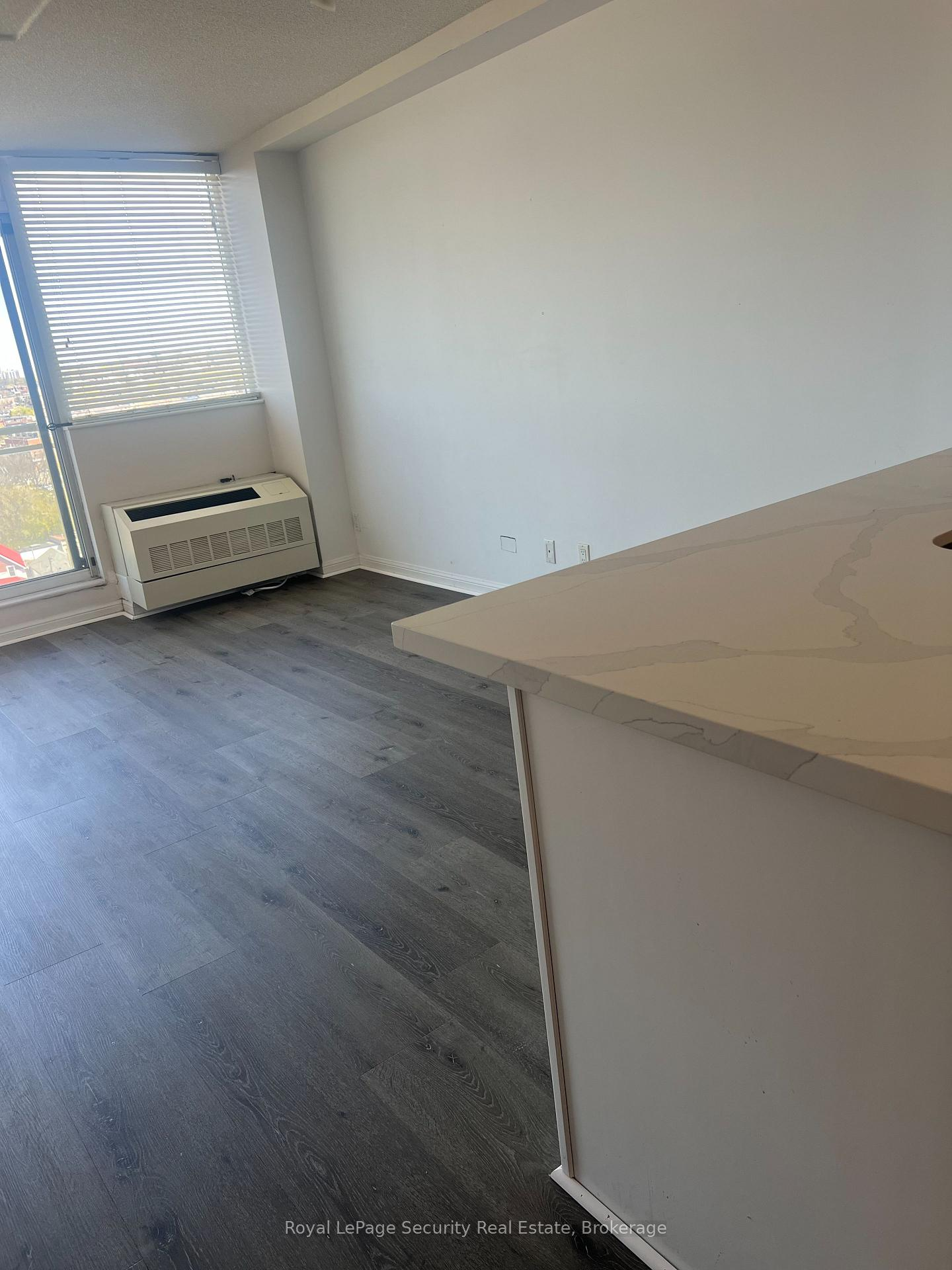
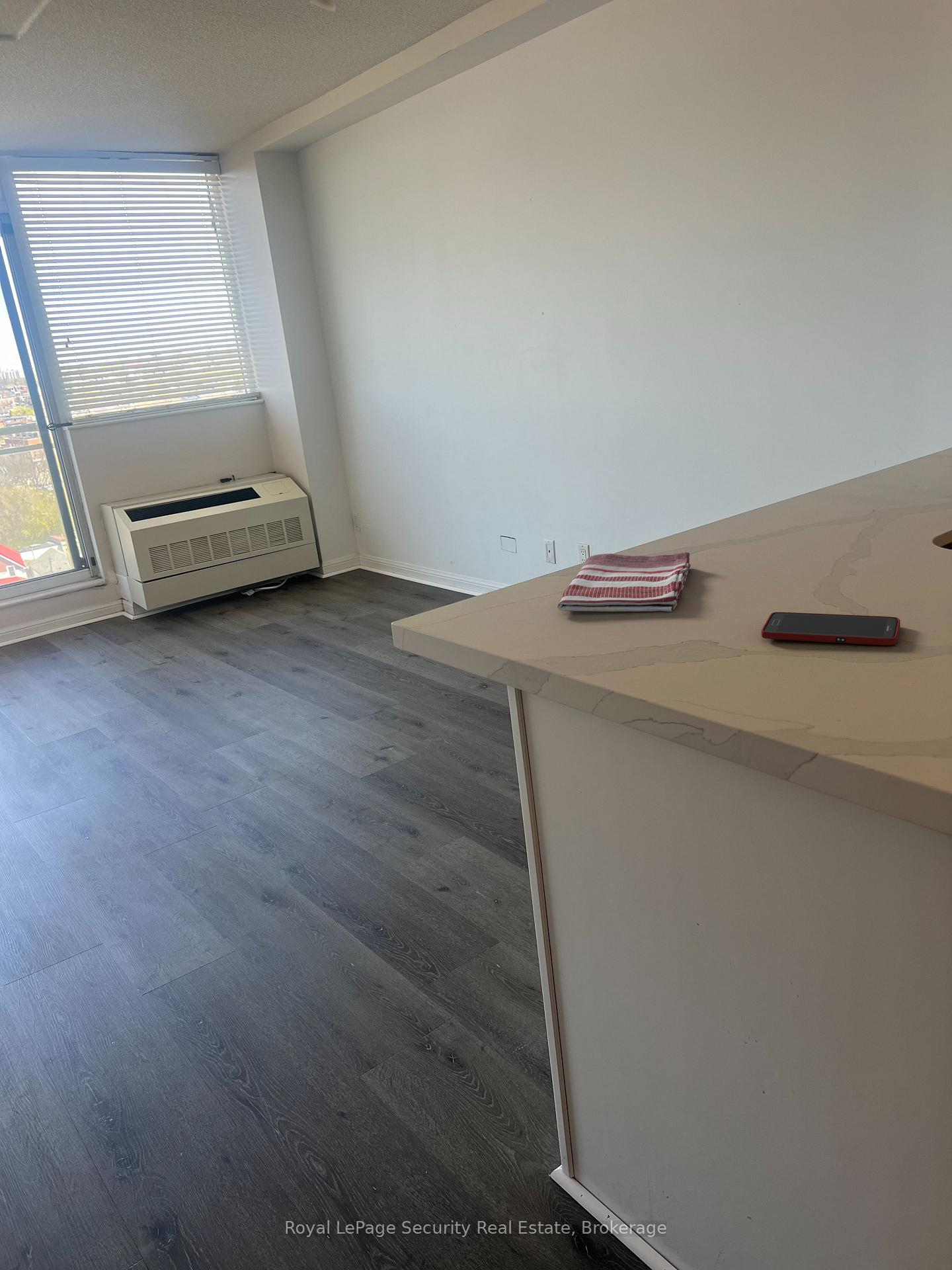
+ cell phone [761,611,901,646]
+ dish towel [557,552,692,613]
